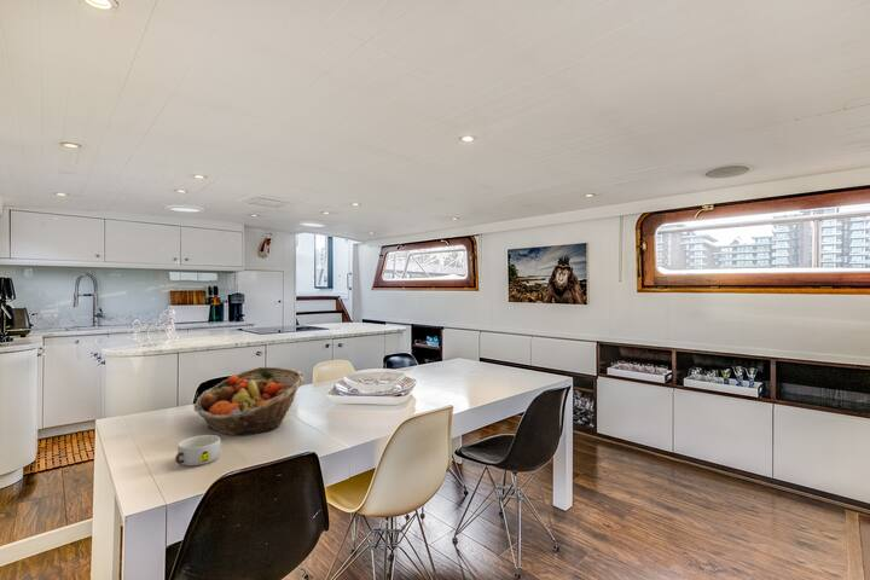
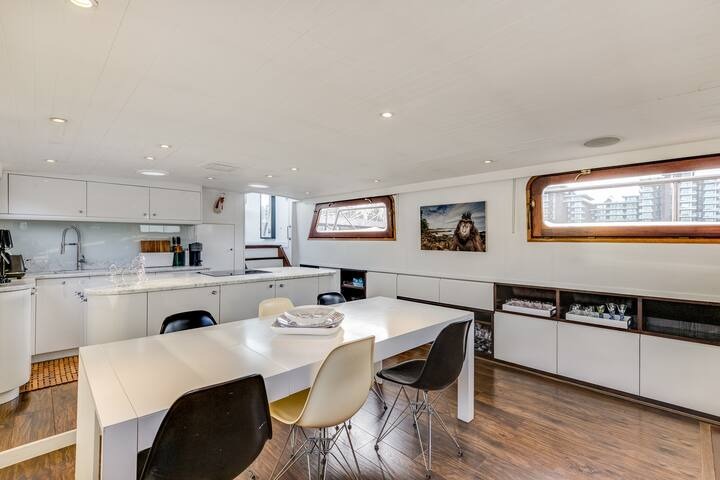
- bowl [174,434,221,466]
- fruit basket [193,366,306,436]
